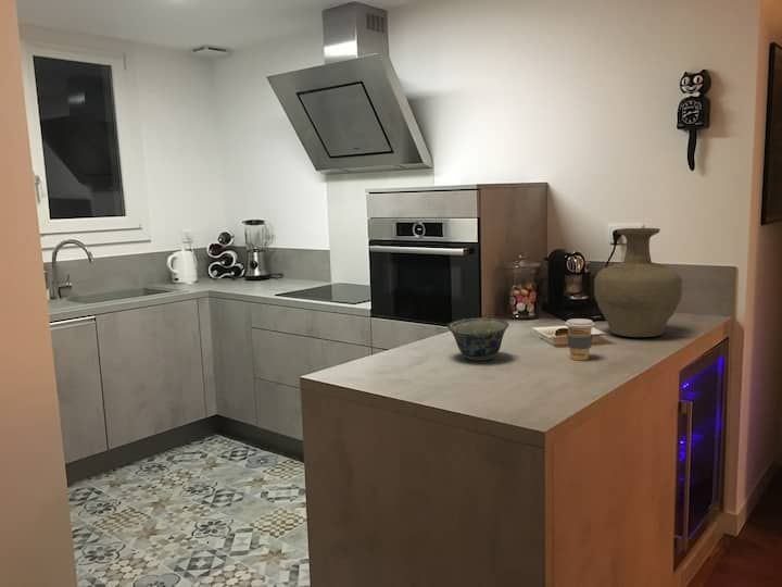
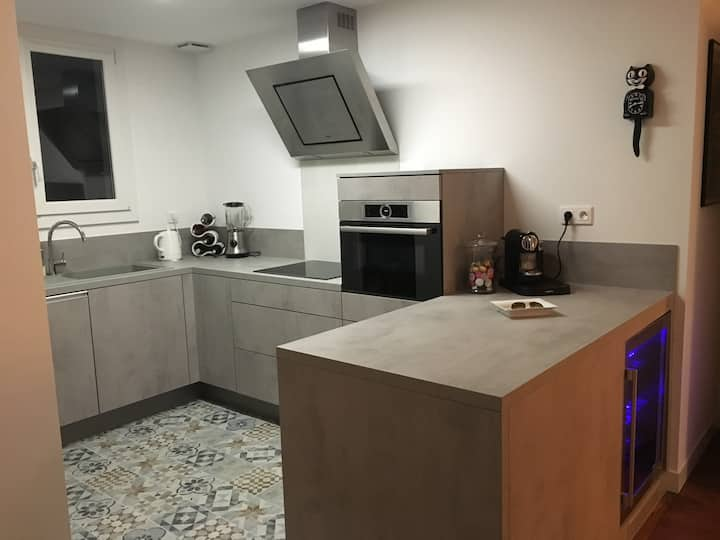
- coffee cup [564,317,595,361]
- vase [593,227,683,338]
- bowl [446,316,510,362]
